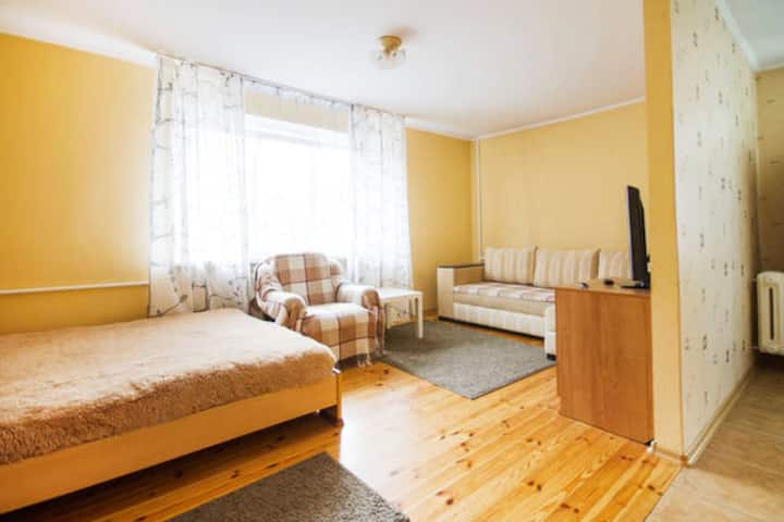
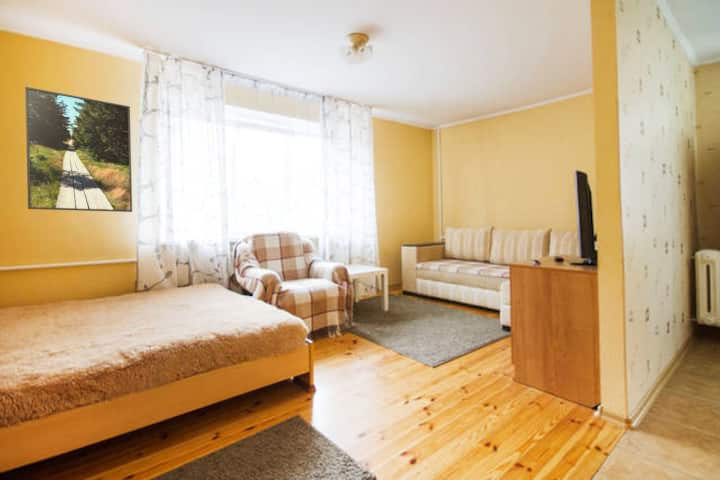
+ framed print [24,86,133,213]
